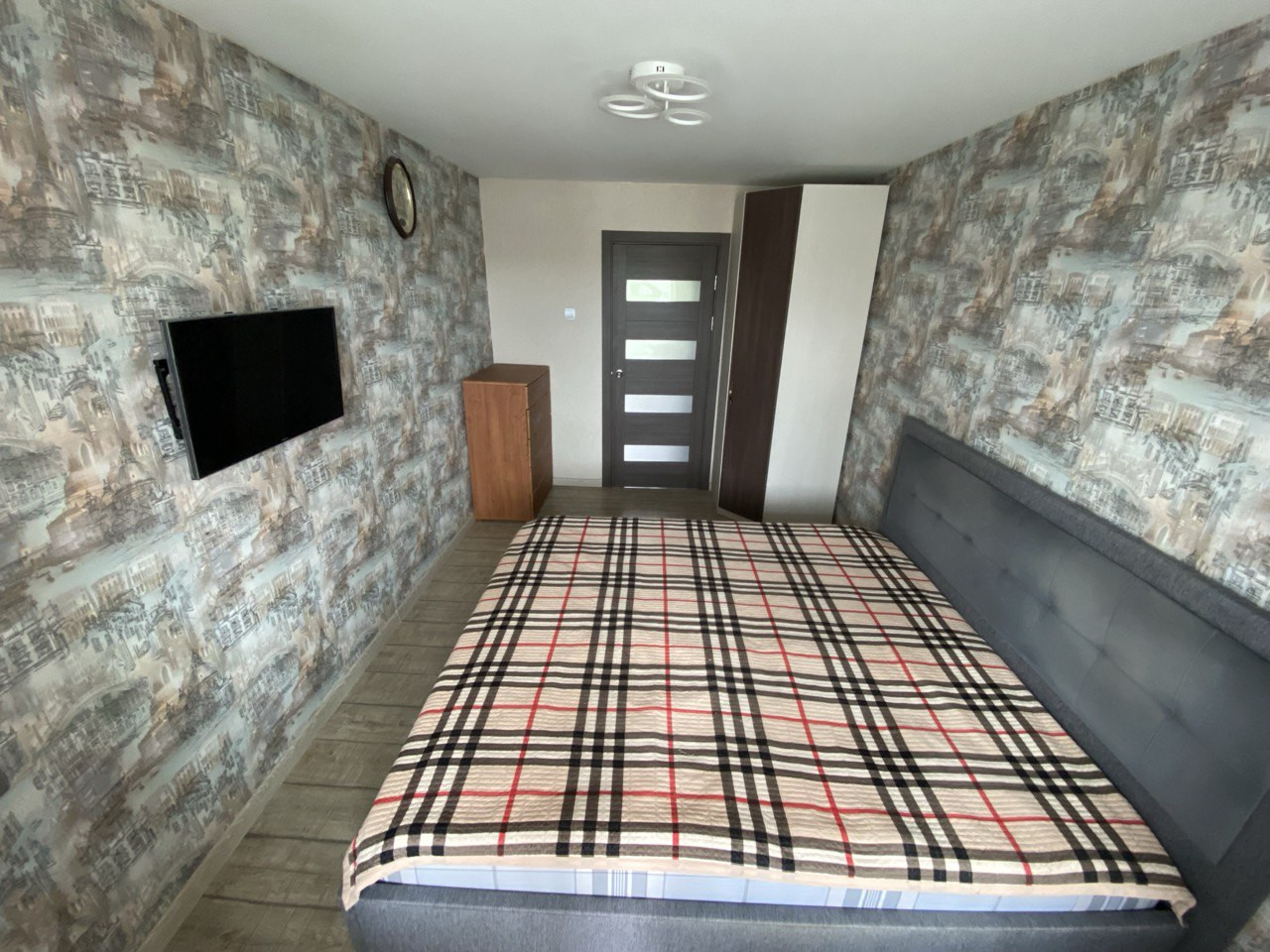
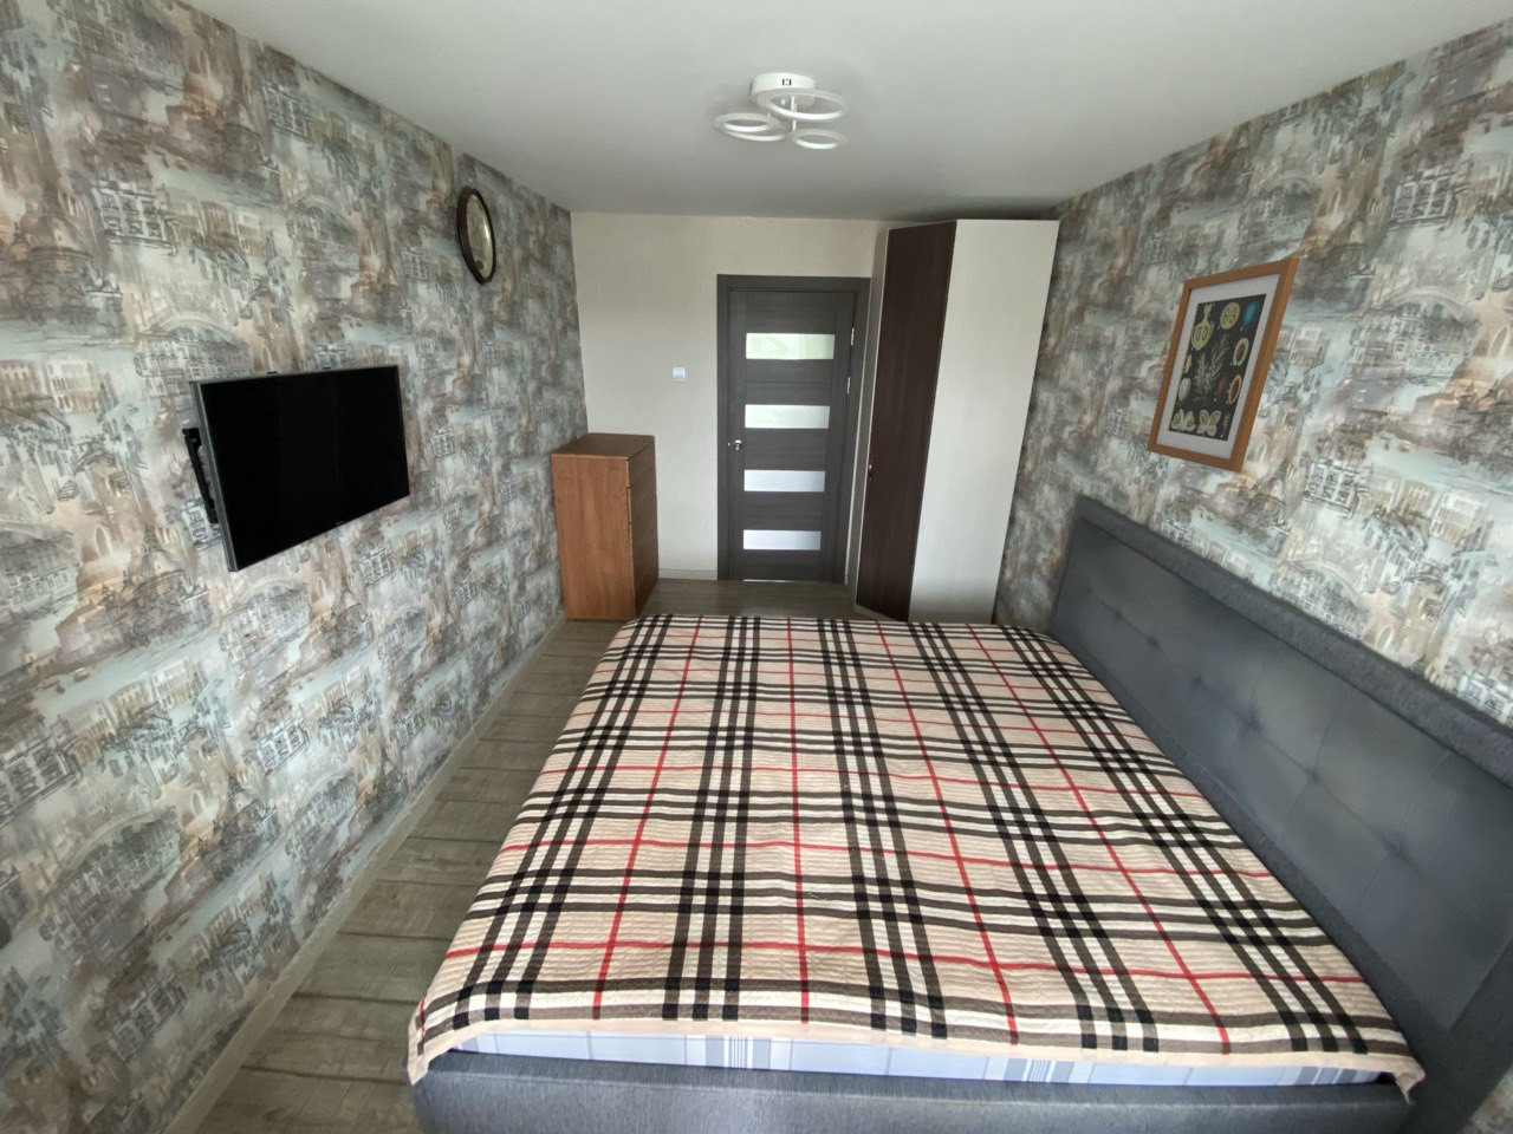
+ wall art [1145,256,1300,474]
